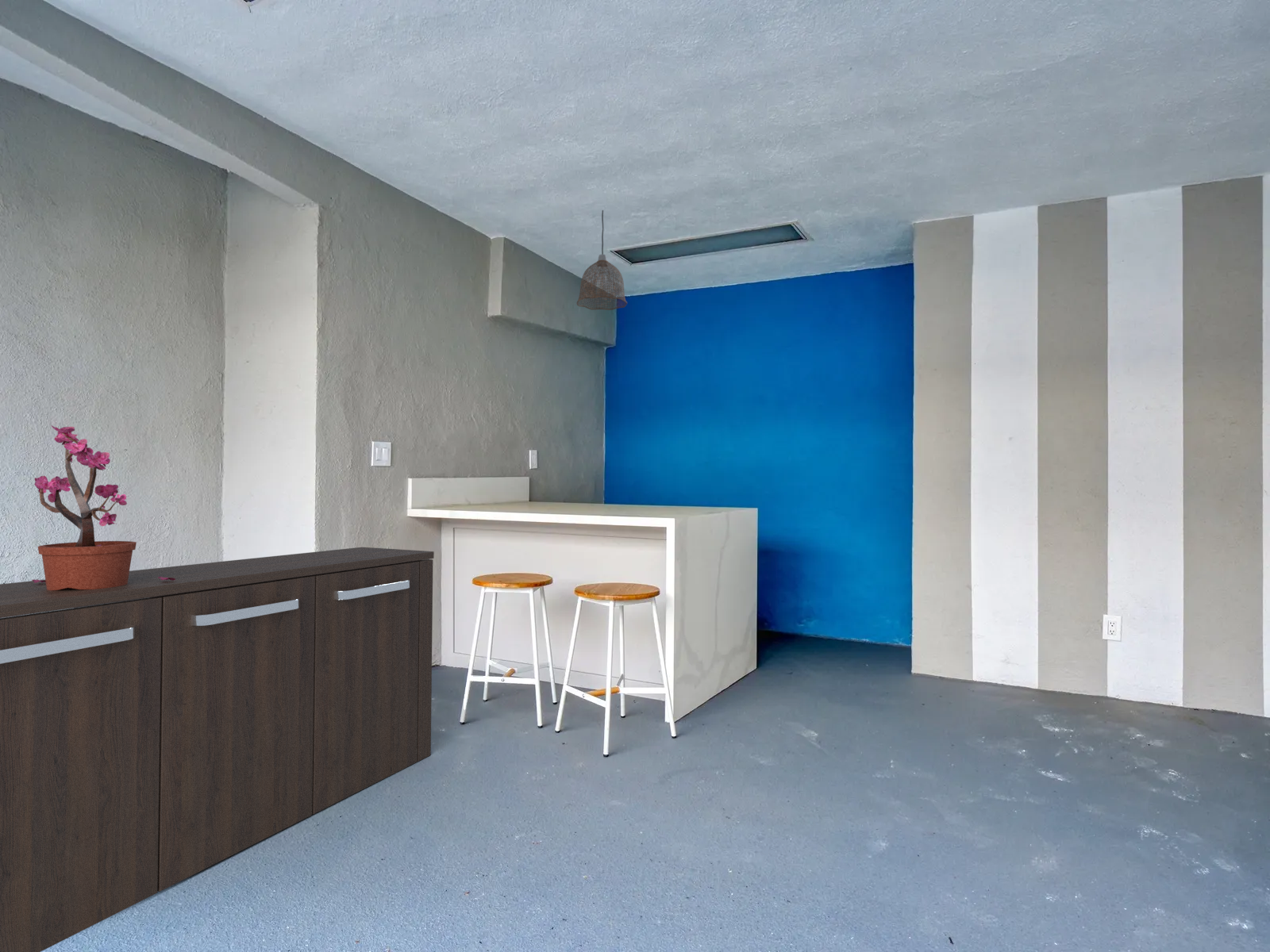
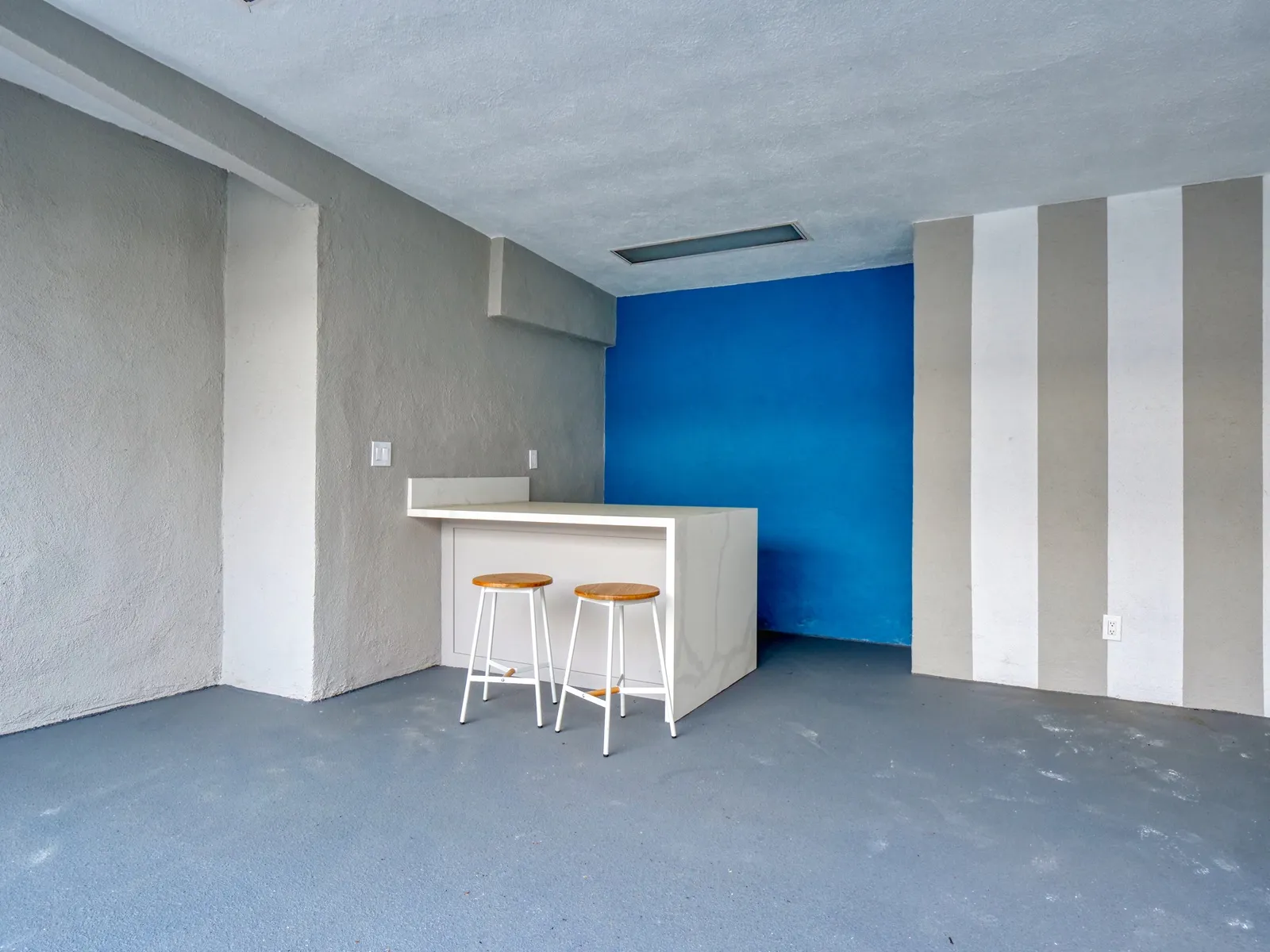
- potted plant [31,424,175,590]
- storage cabinet [0,547,435,952]
- pendant lamp [576,209,628,311]
